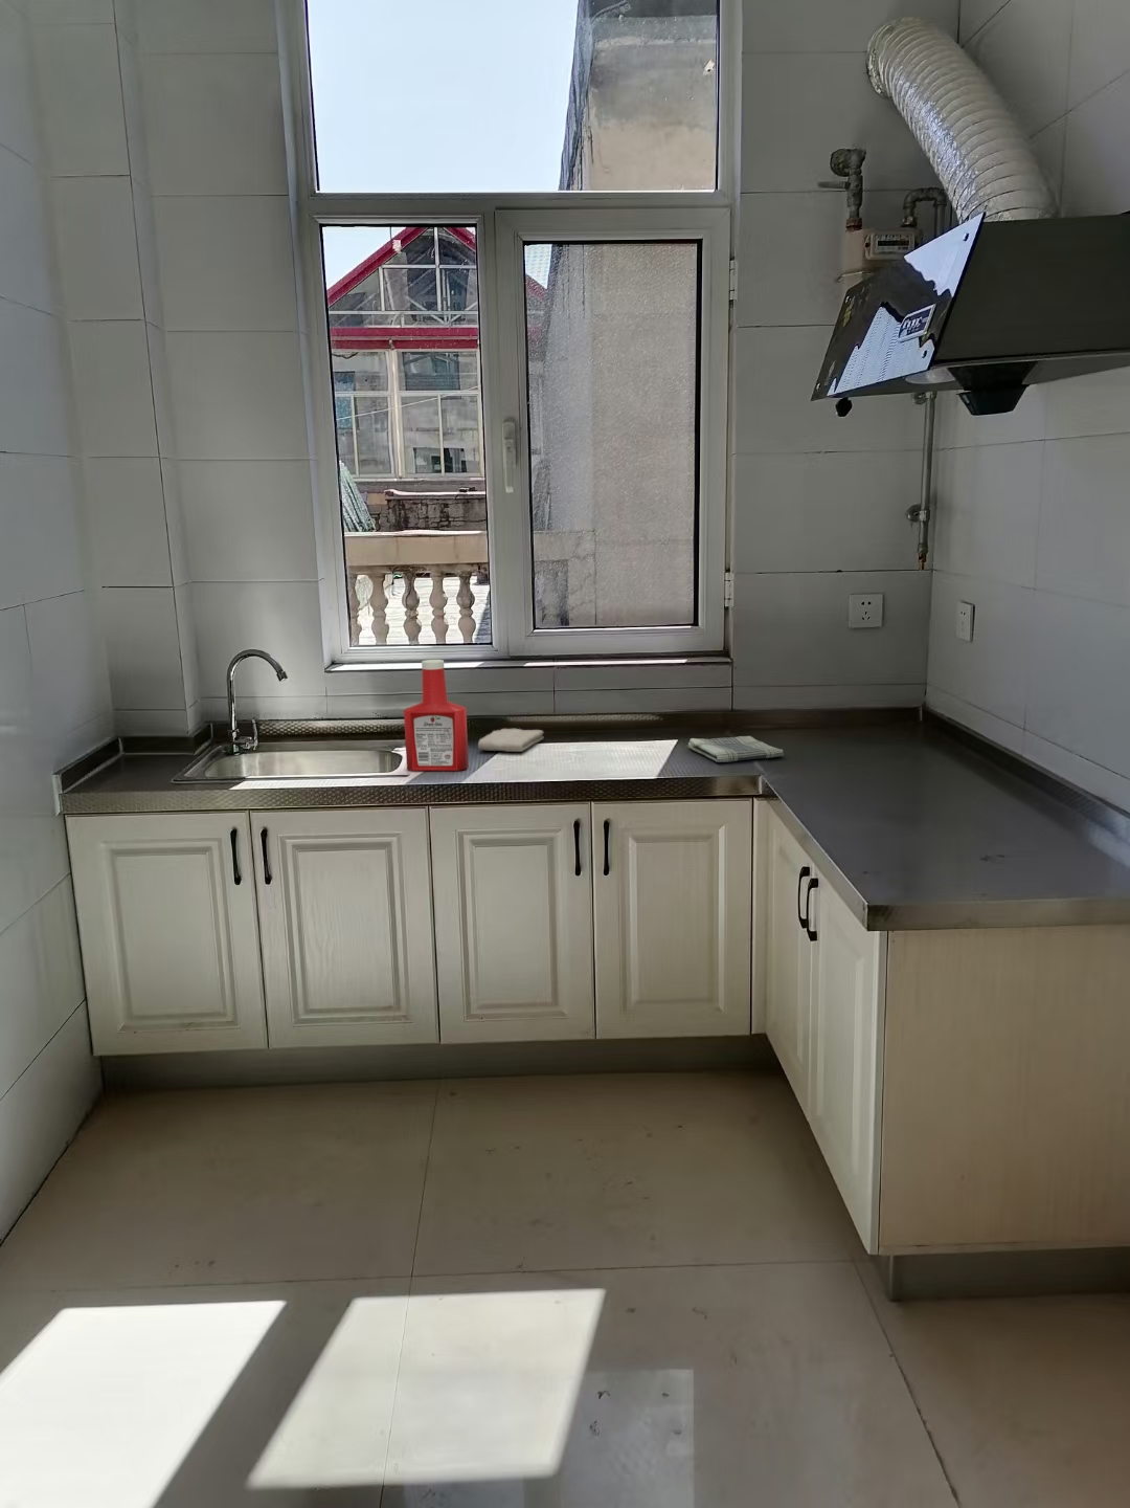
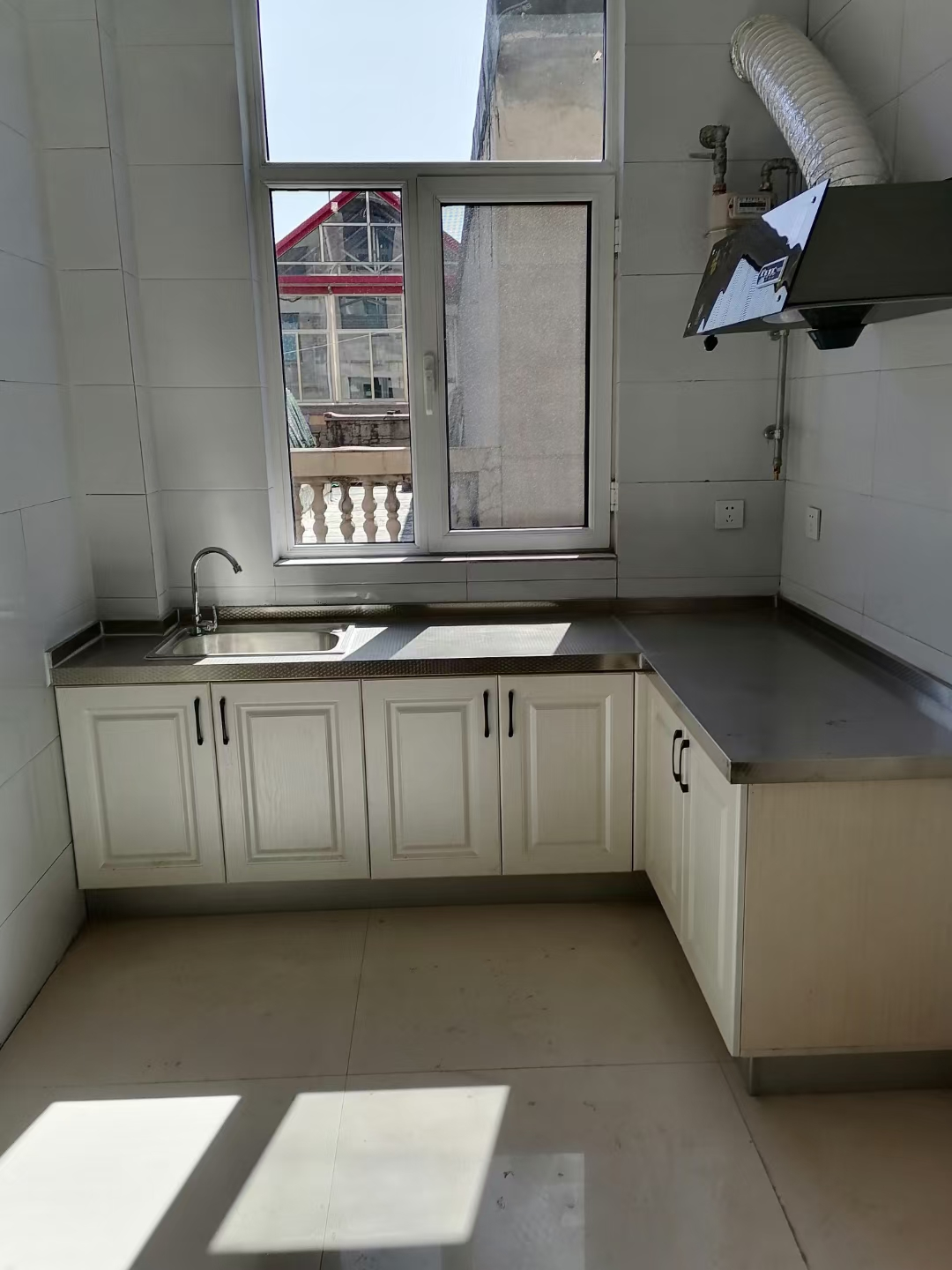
- dish towel [686,735,785,763]
- washcloth [477,728,544,753]
- soap bottle [402,659,470,772]
